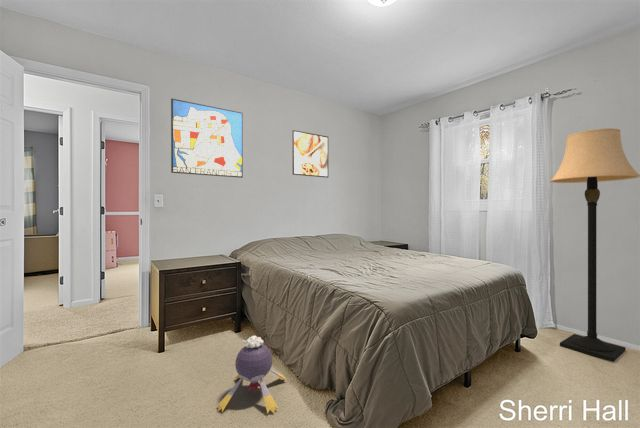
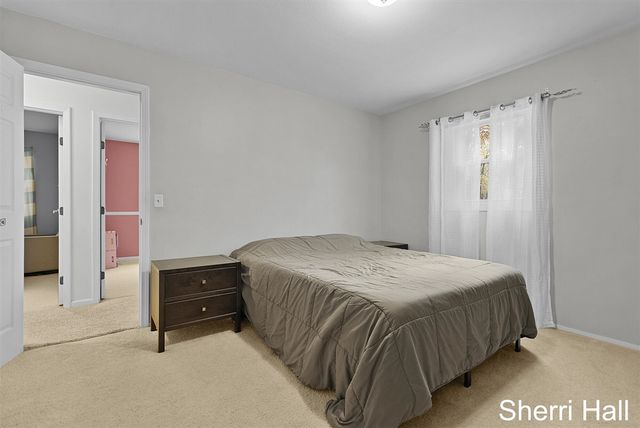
- plush toy [216,335,288,414]
- wall art [170,98,244,179]
- lamp [549,127,640,363]
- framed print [292,129,329,179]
